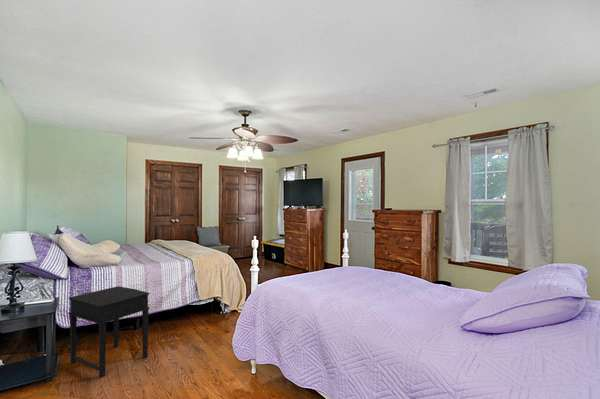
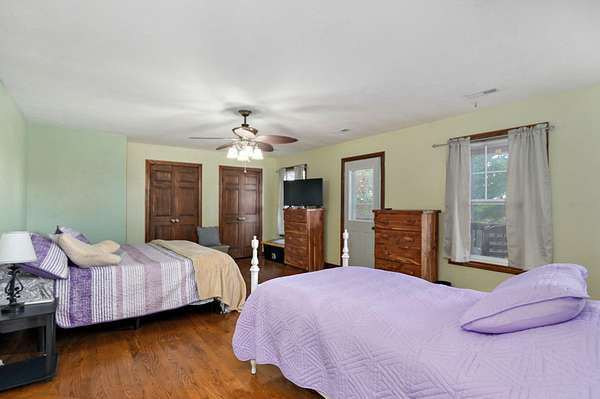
- side table [68,285,151,379]
